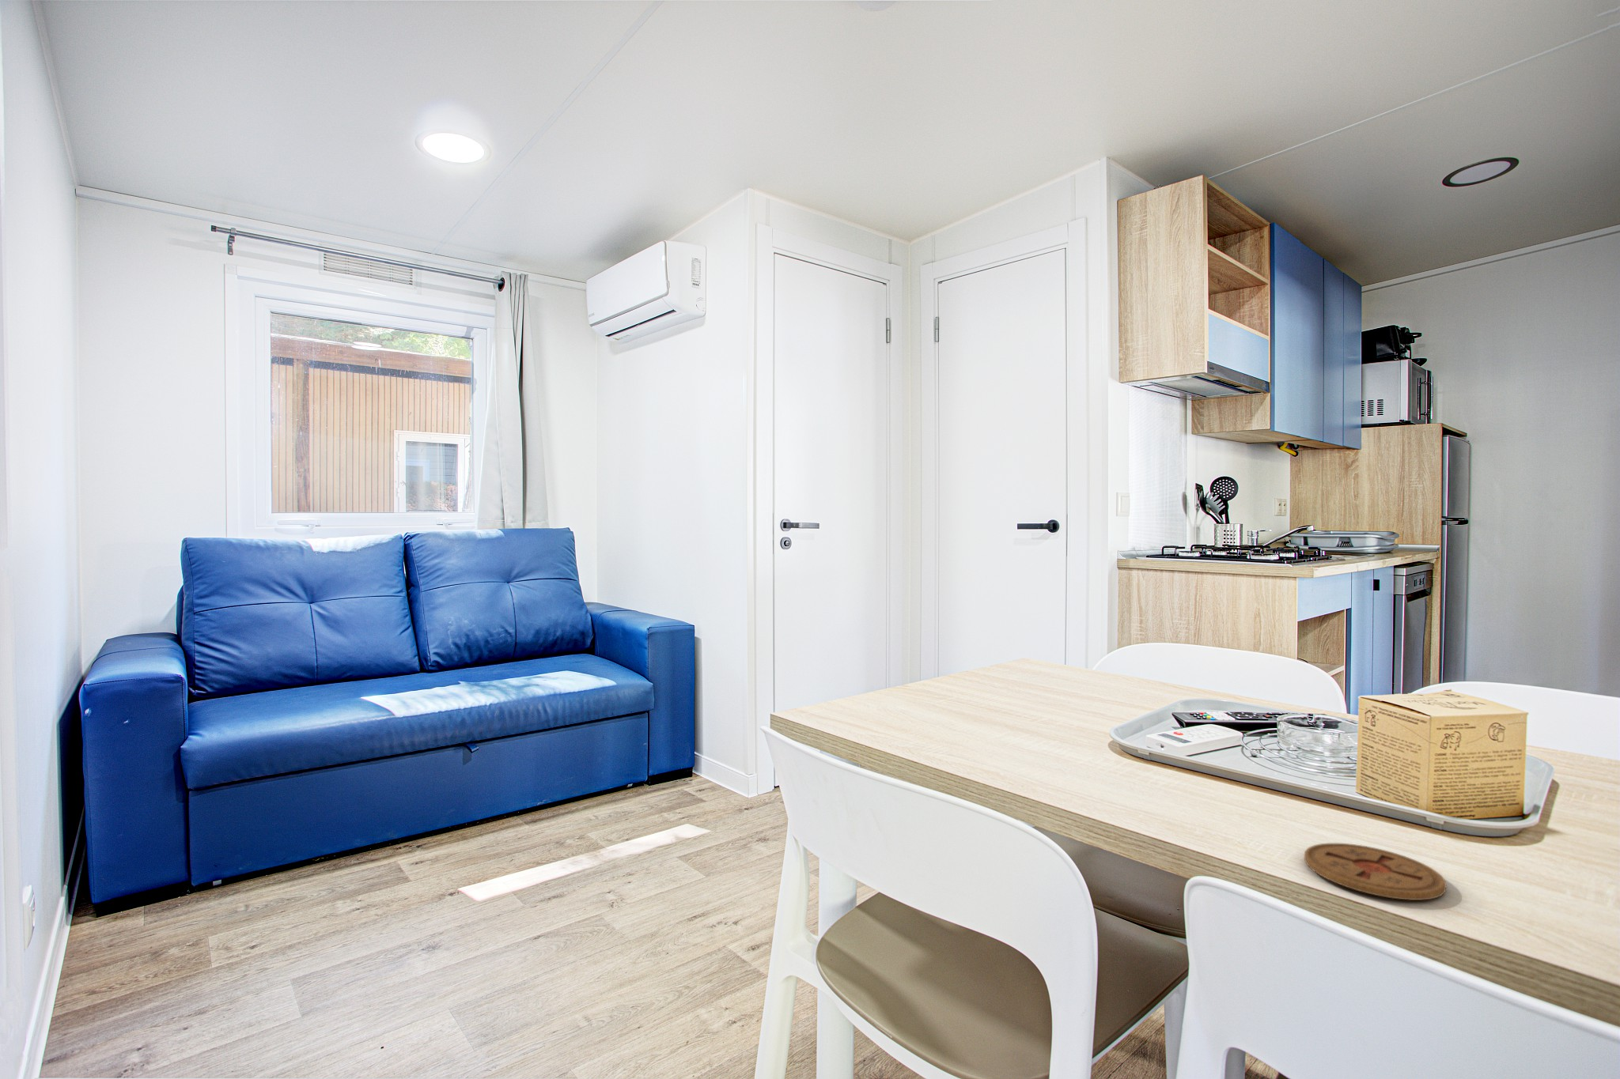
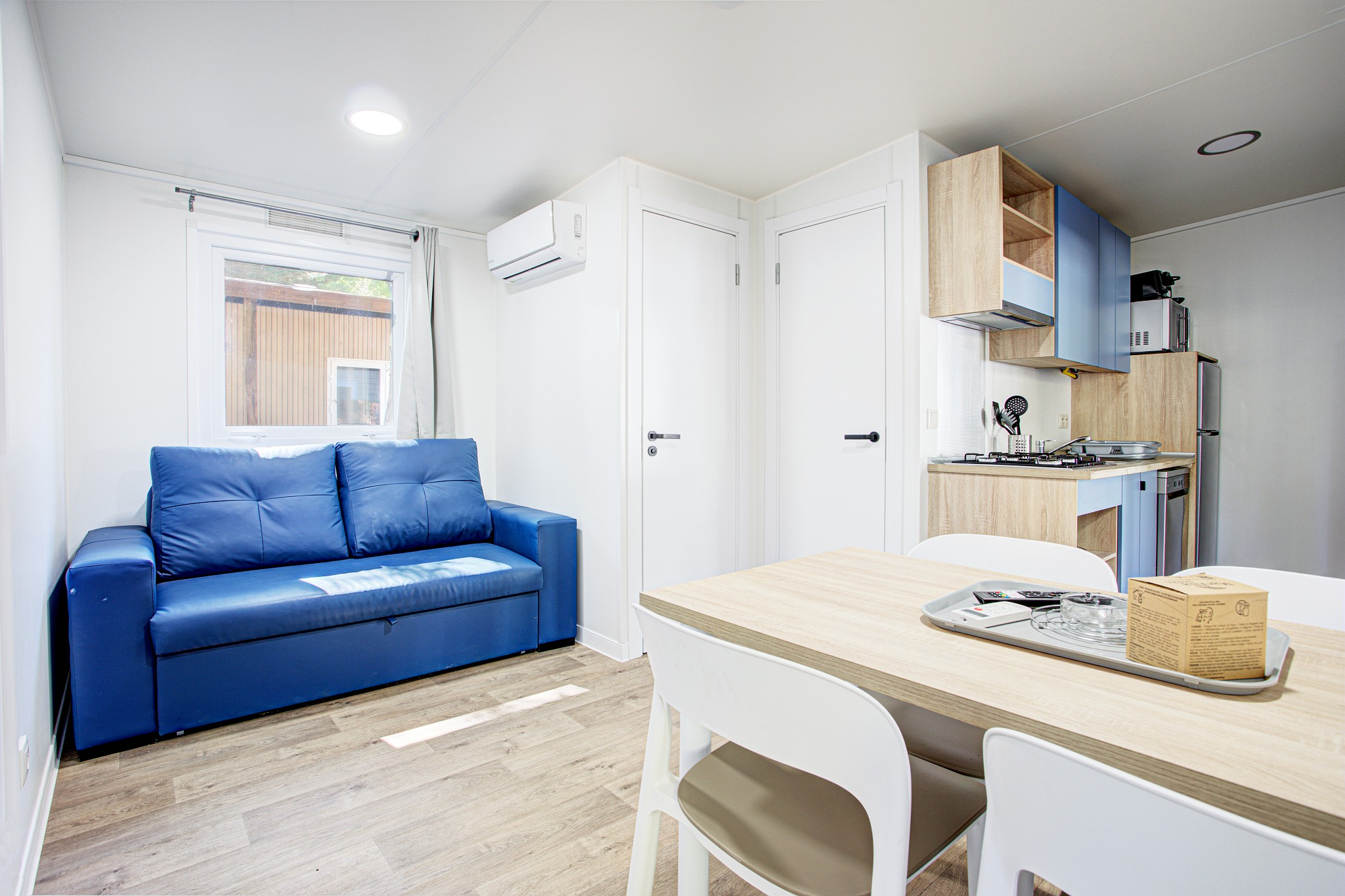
- coaster [1303,843,1447,901]
